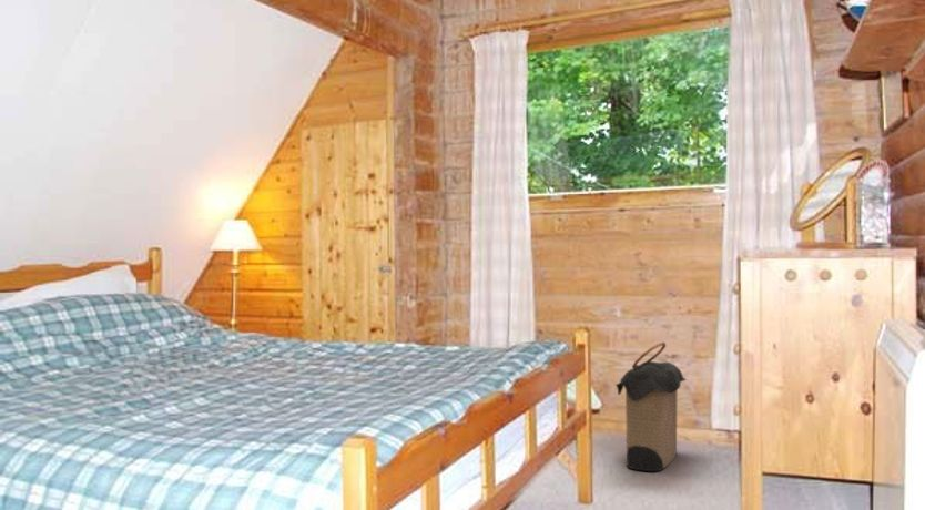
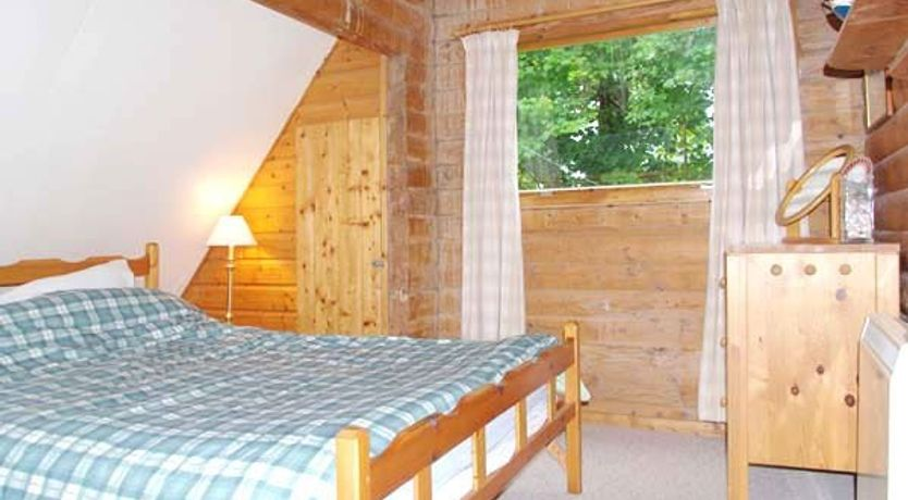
- laundry hamper [614,340,688,472]
